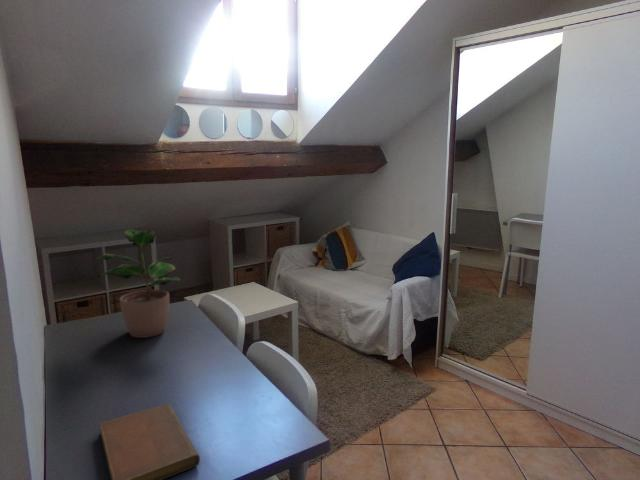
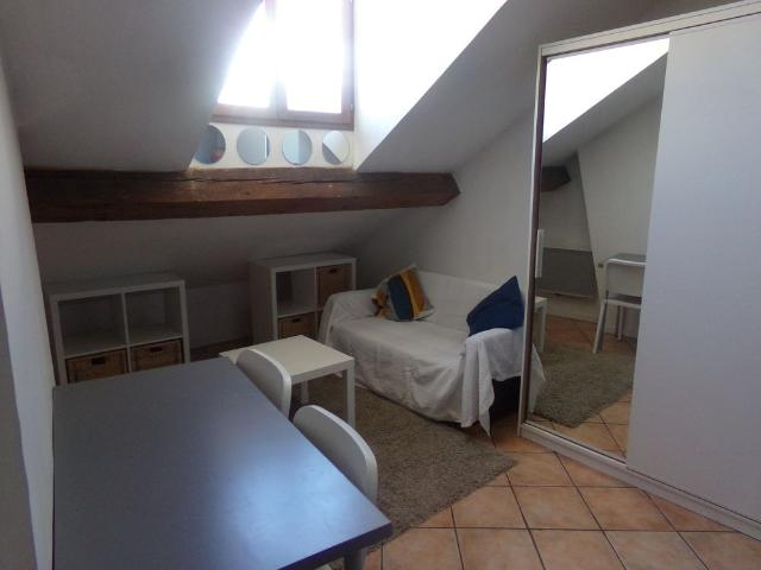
- potted plant [95,229,183,339]
- notebook [99,403,201,480]
